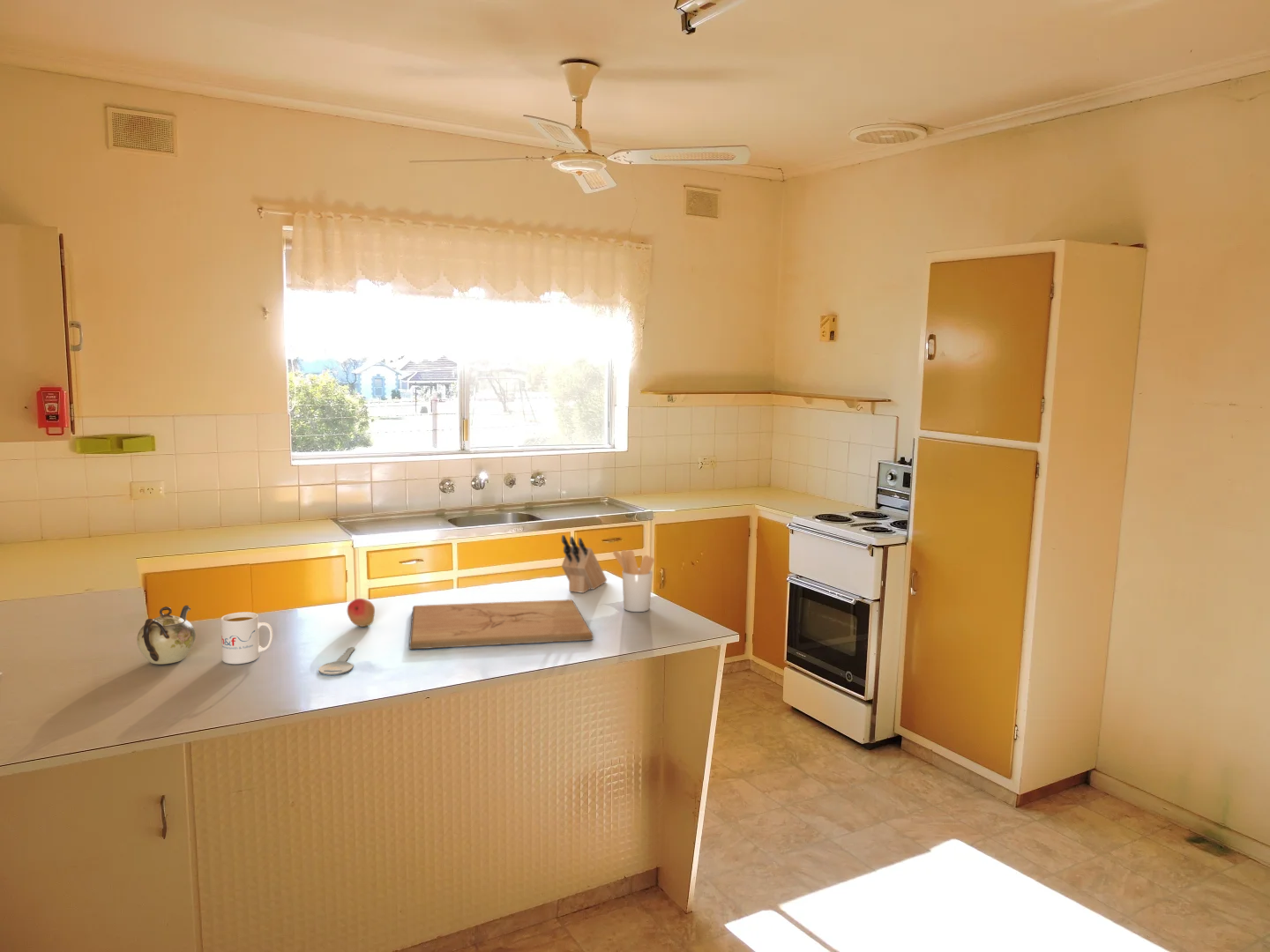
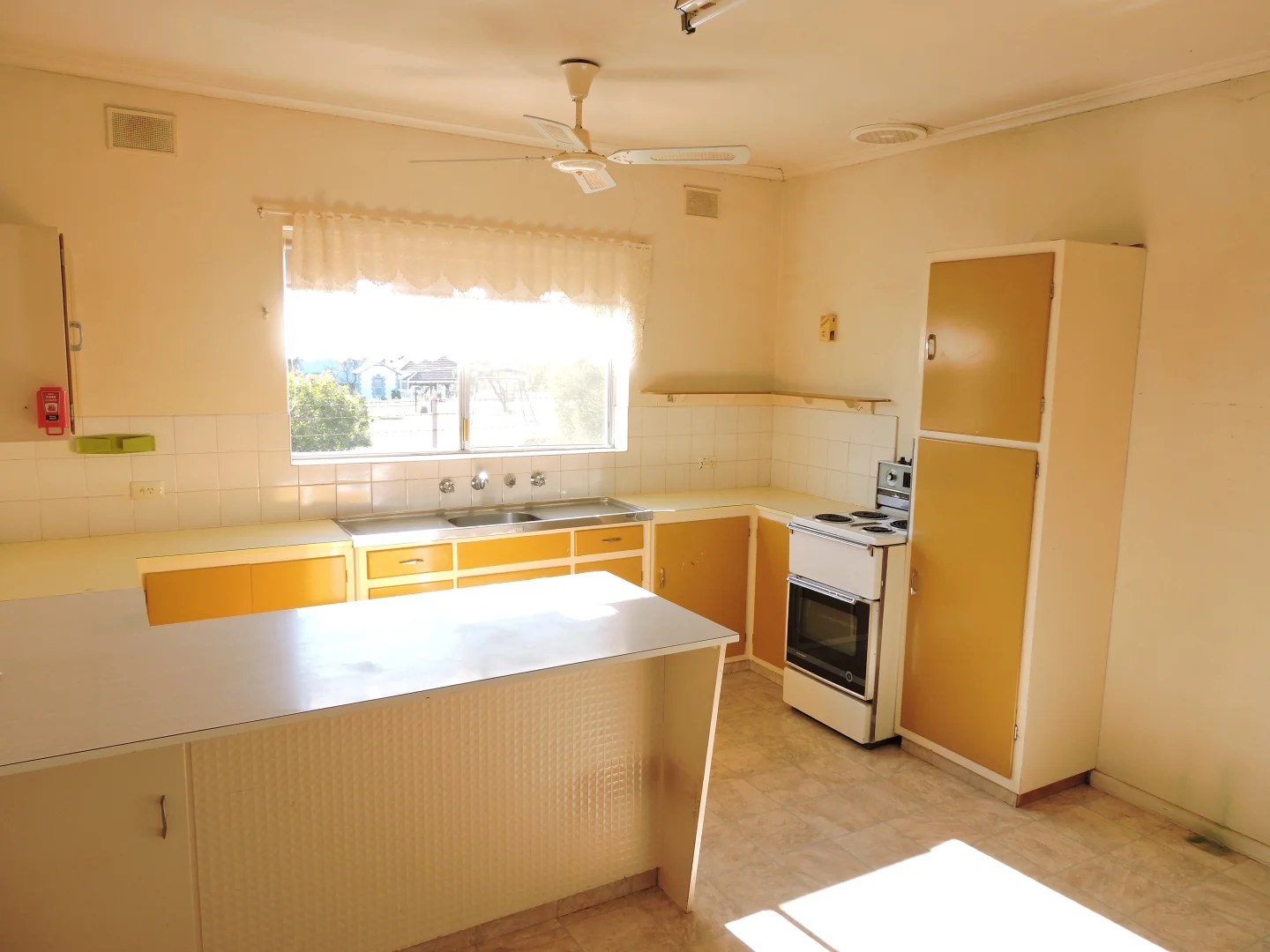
- teapot [136,605,197,666]
- cutting board [408,599,594,650]
- knife block [561,534,608,594]
- mug [220,611,273,665]
- fruit [347,598,376,628]
- key [318,646,355,676]
- utensil holder [612,549,655,613]
